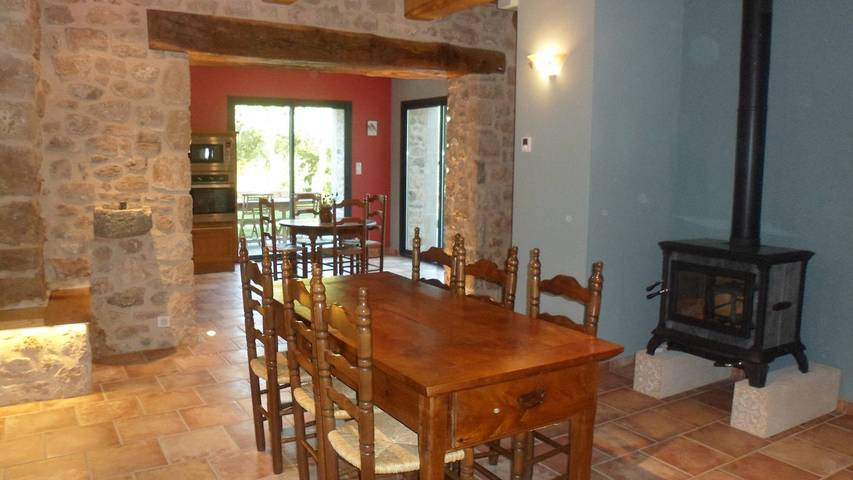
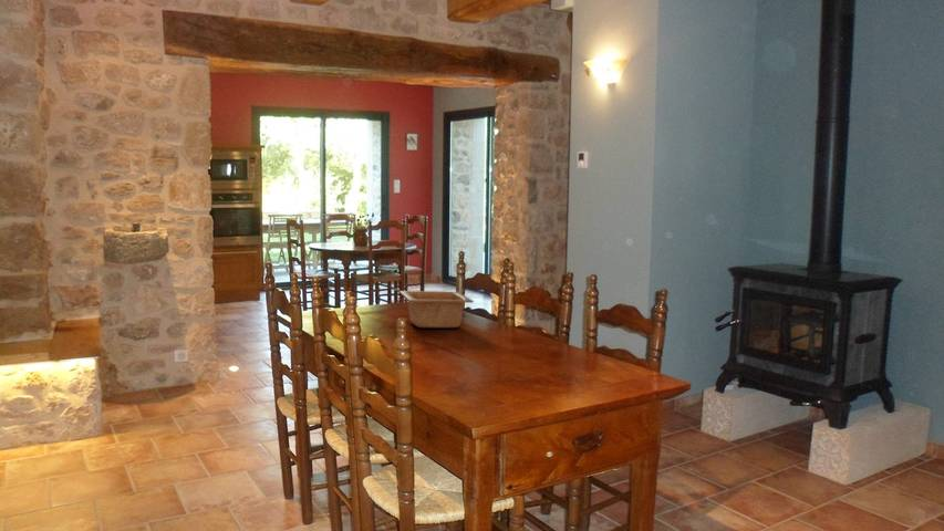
+ serving bowl [398,290,475,329]
